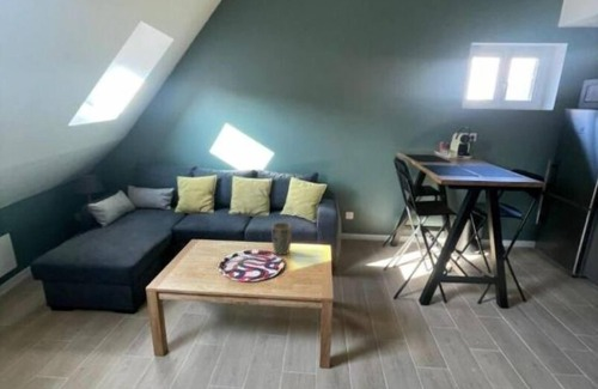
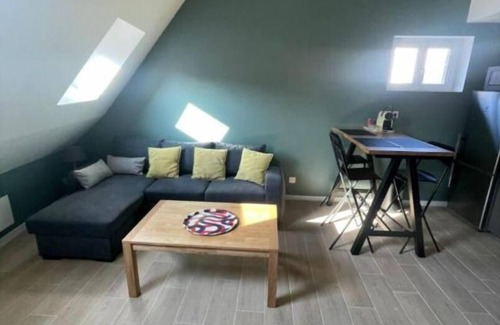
- plant pot [270,221,293,256]
